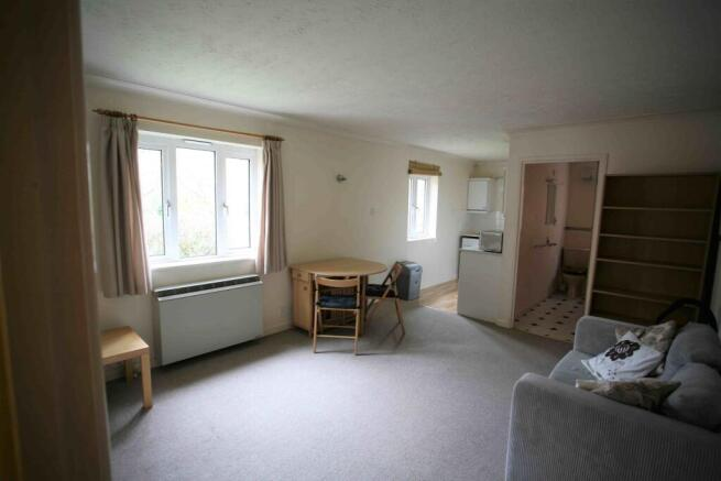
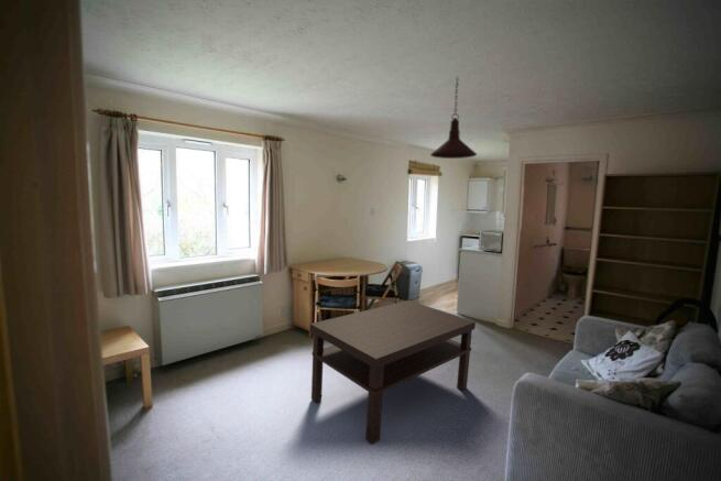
+ coffee table [309,299,477,445]
+ pendant light [429,76,478,160]
